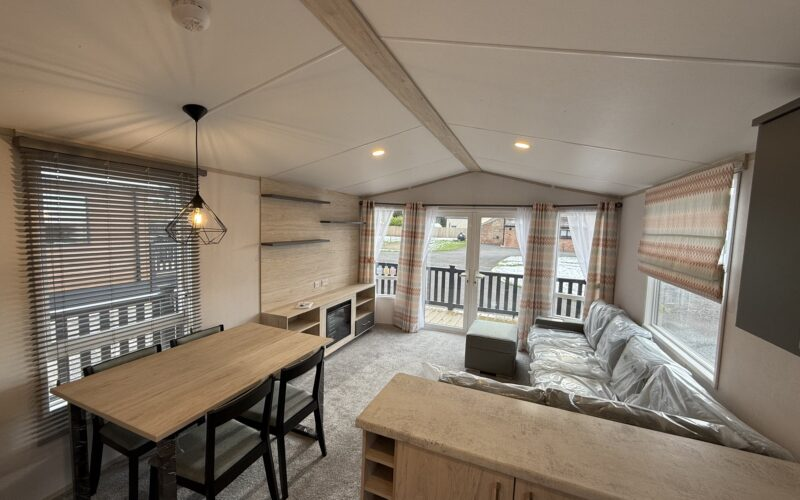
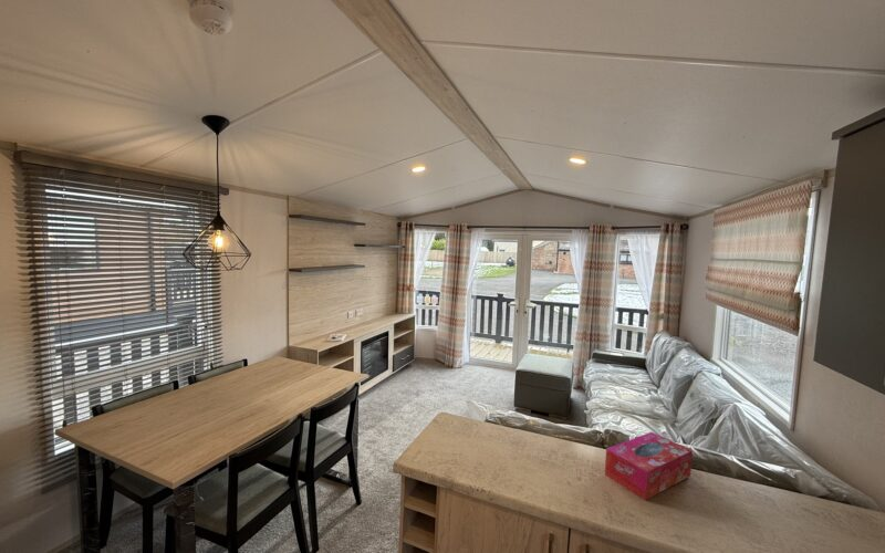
+ tissue box [604,431,694,501]
